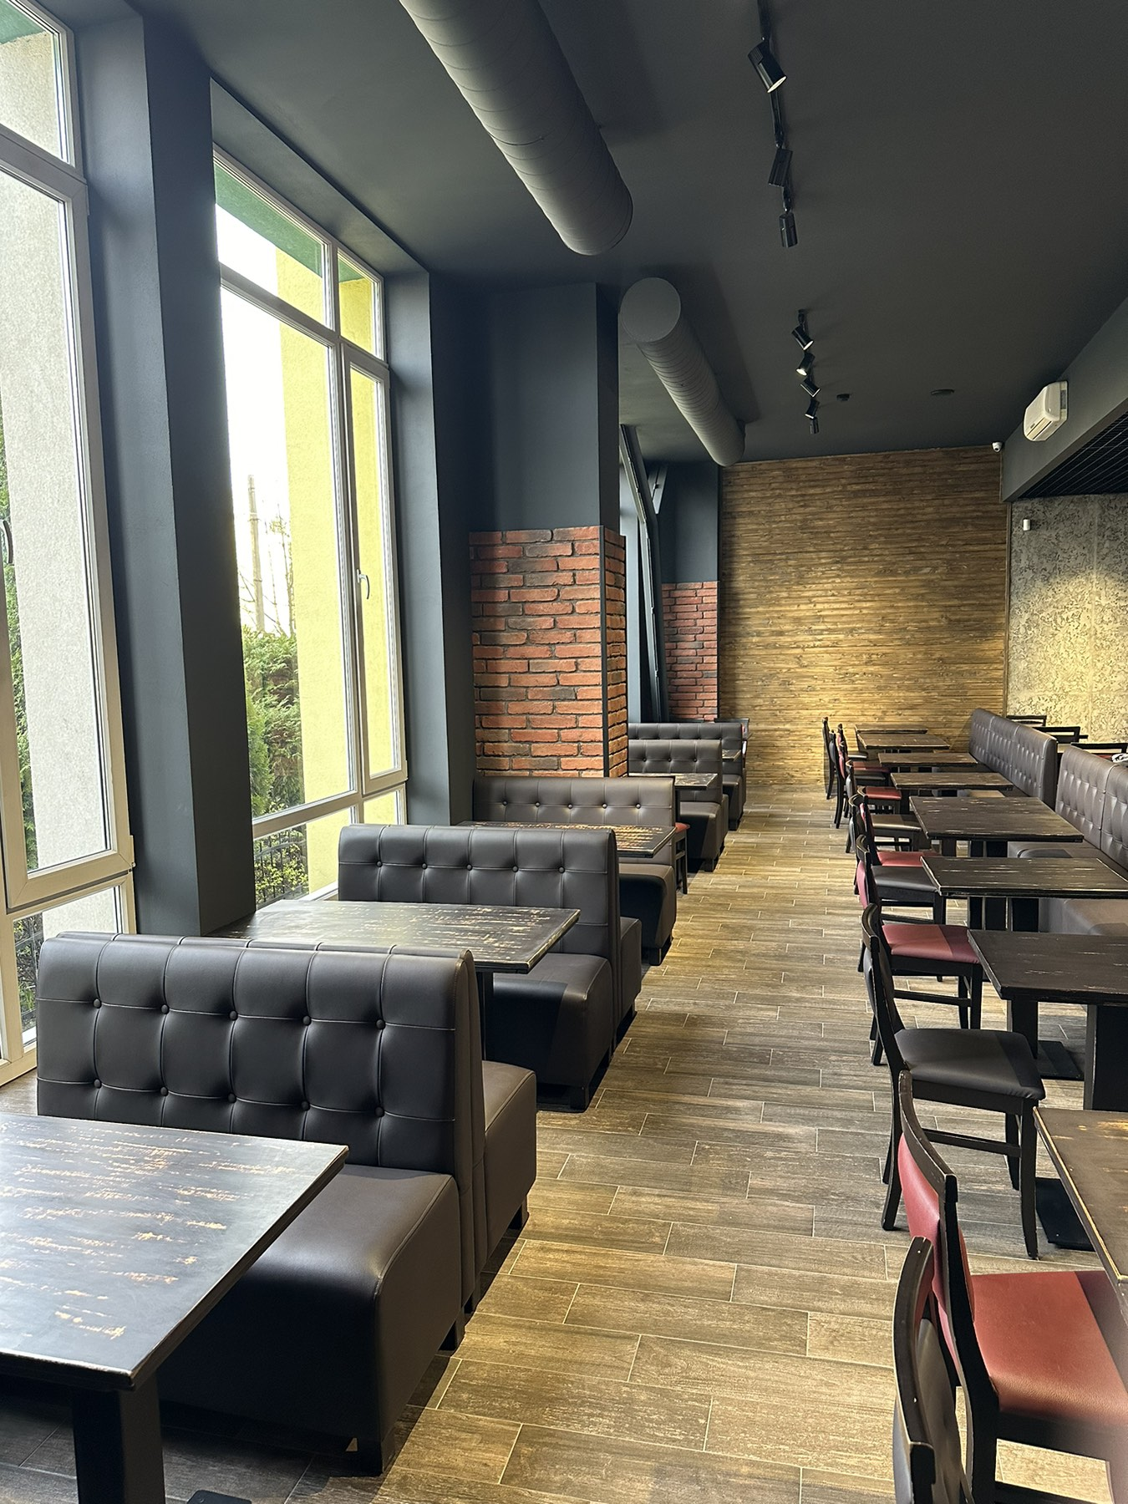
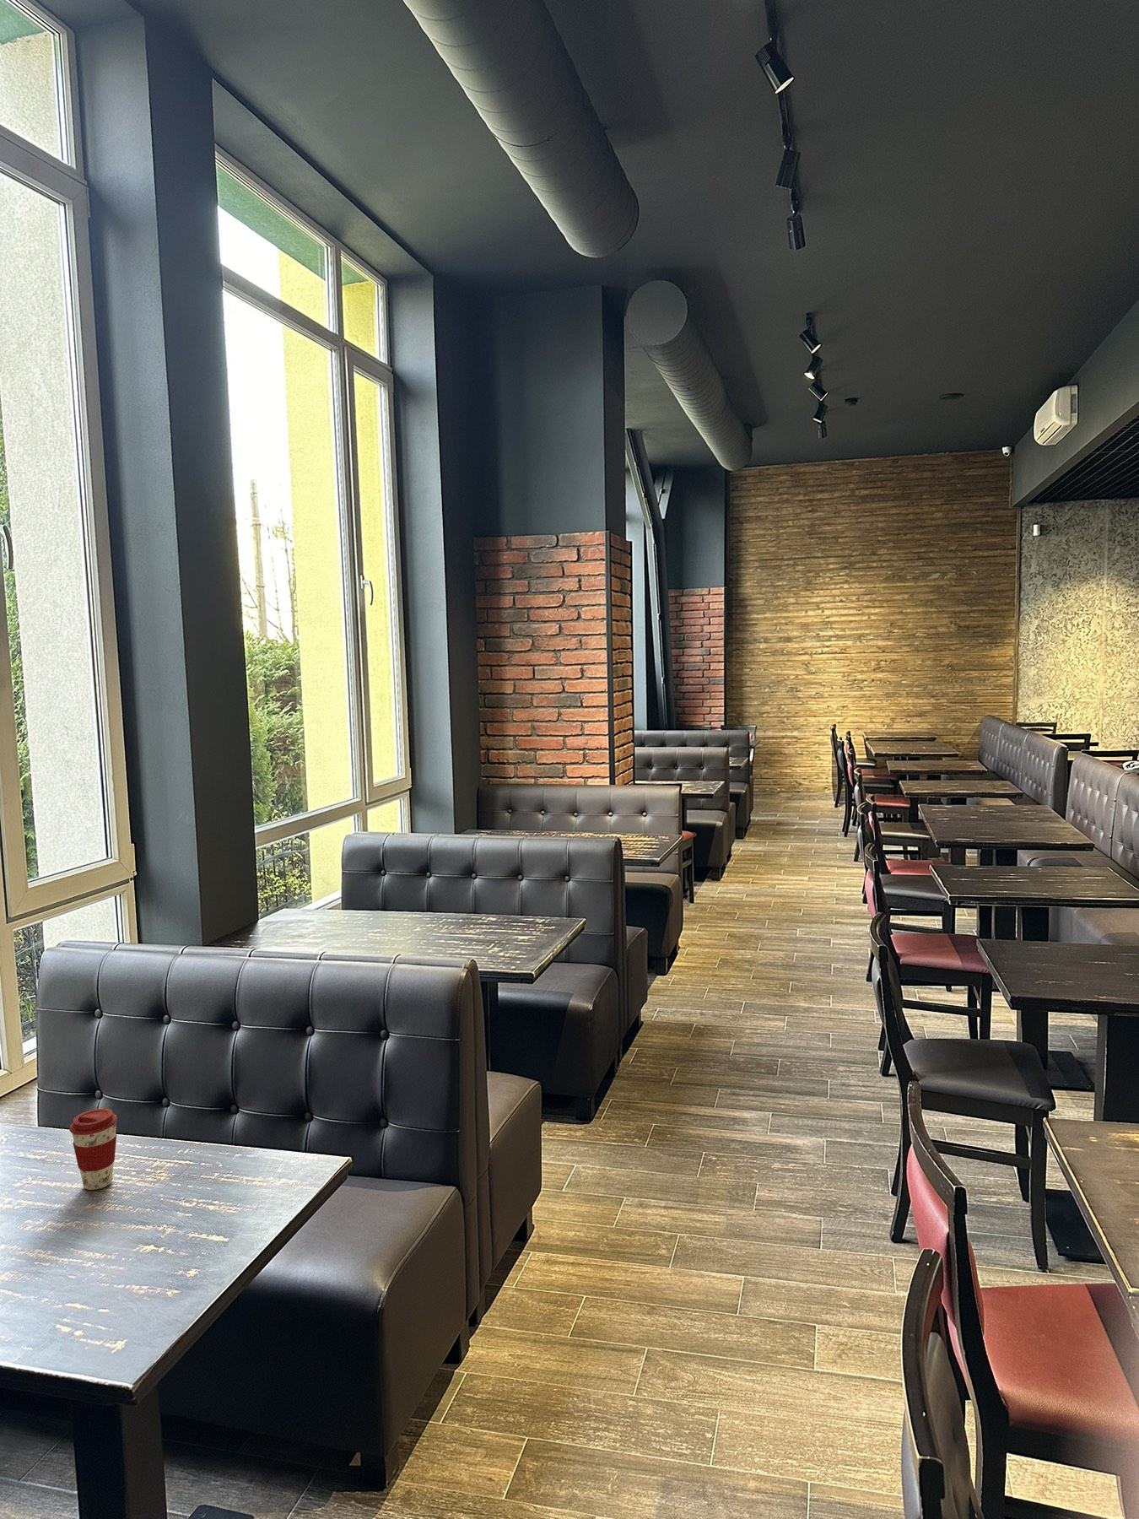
+ coffee cup [68,1108,118,1191]
